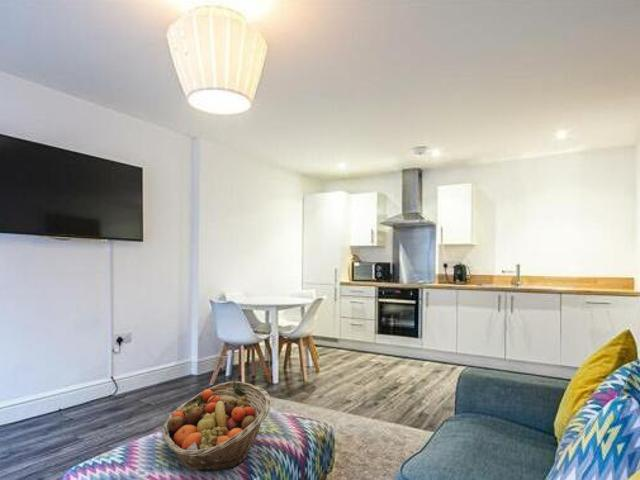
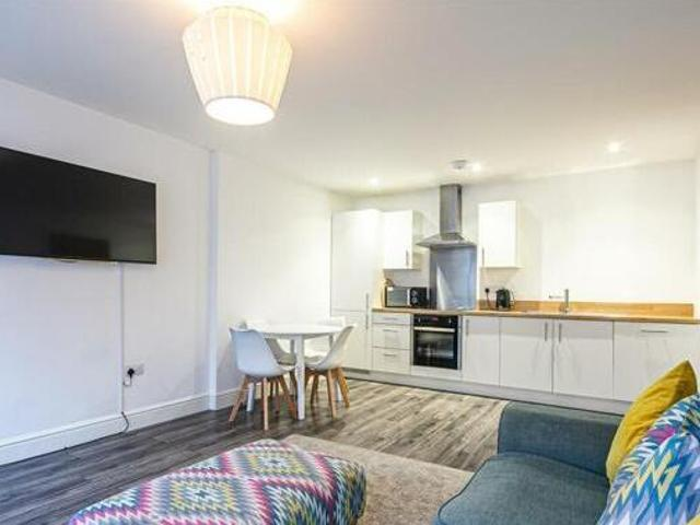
- fruit basket [161,380,272,473]
